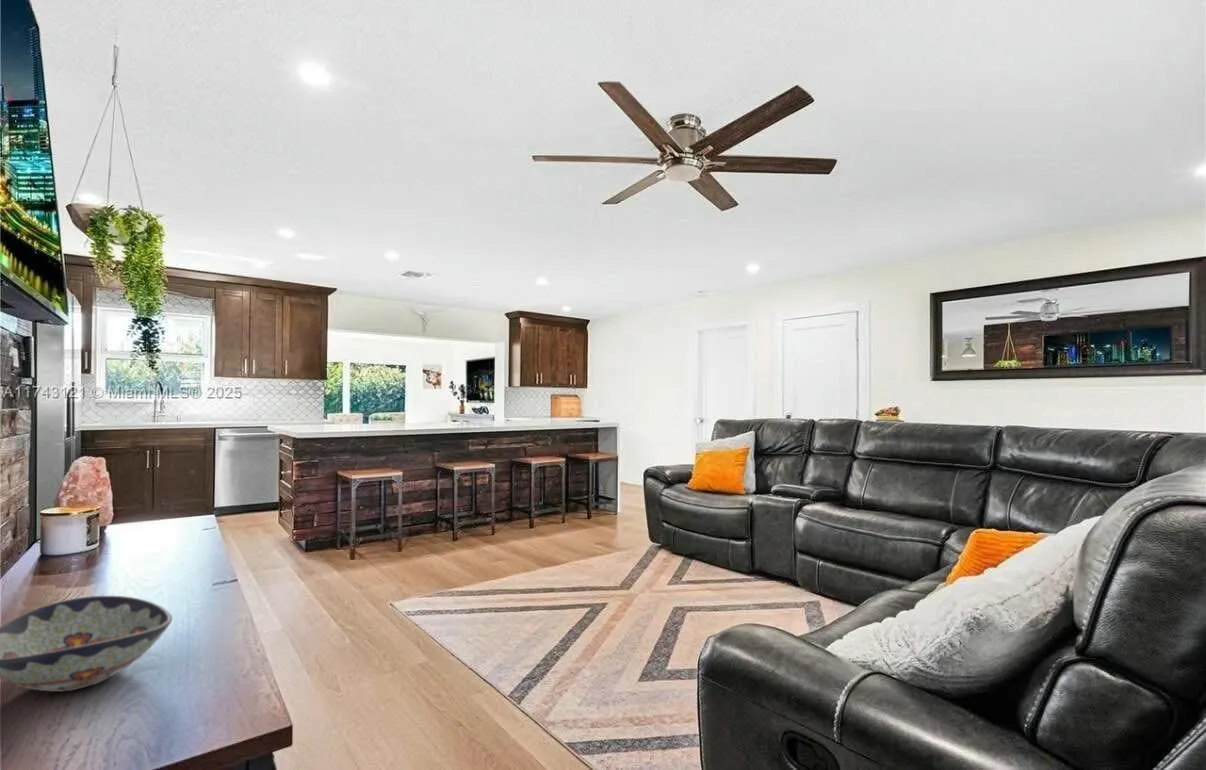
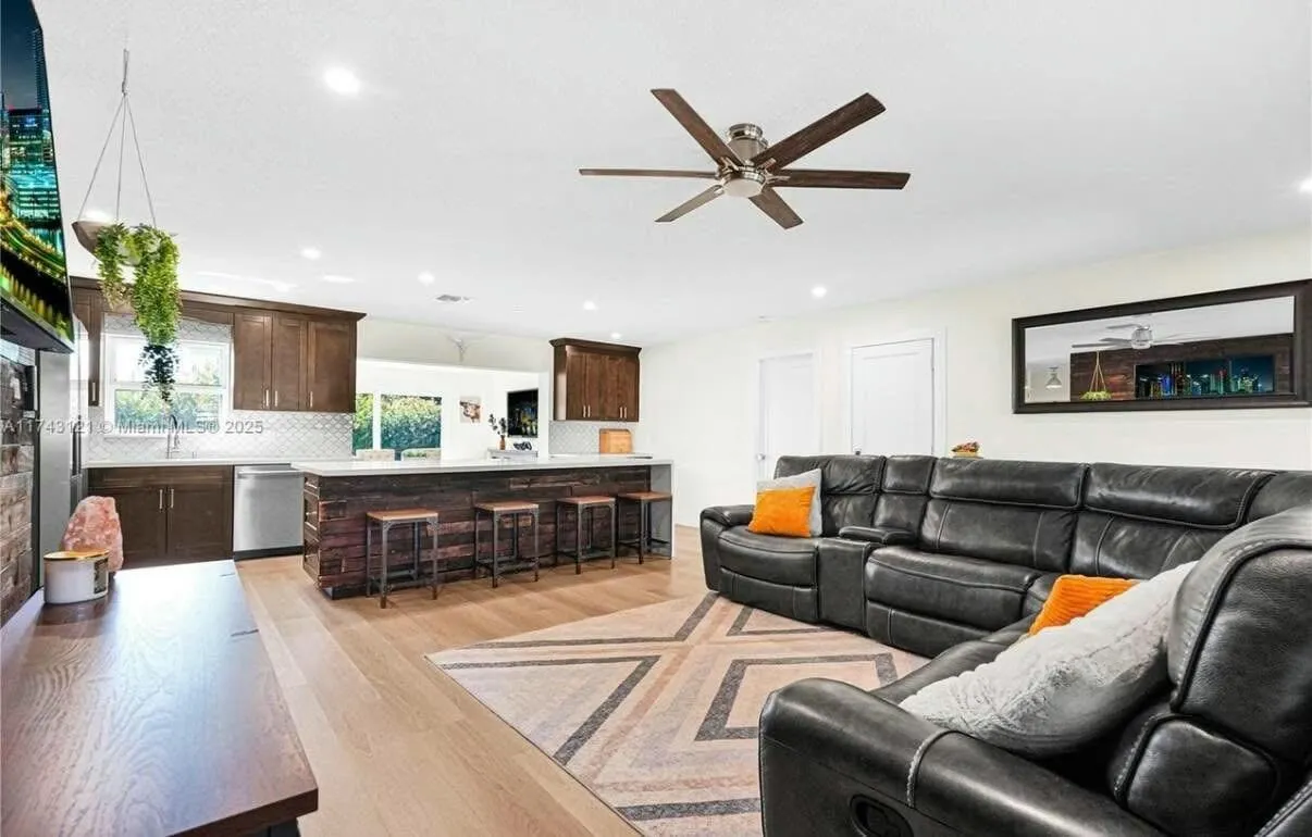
- decorative bowl [0,595,173,693]
